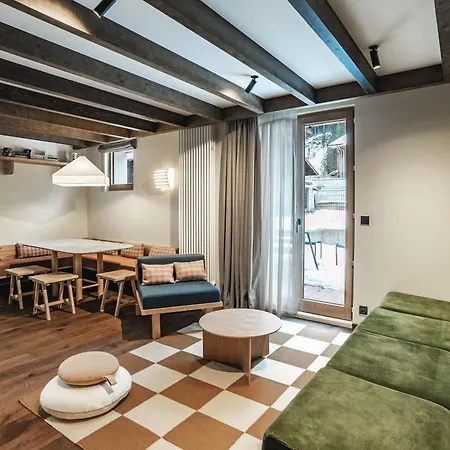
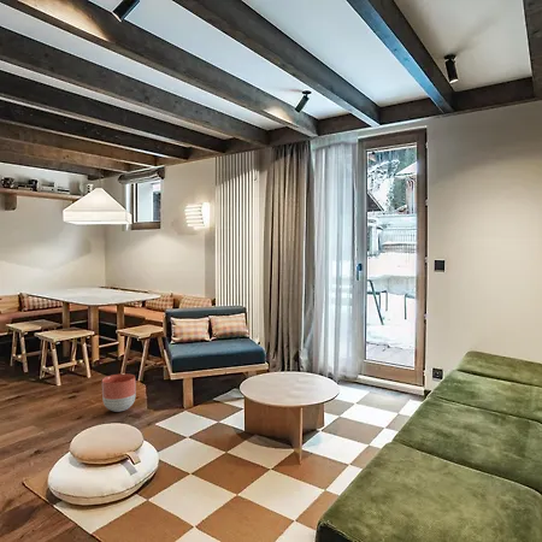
+ planter [101,372,137,413]
